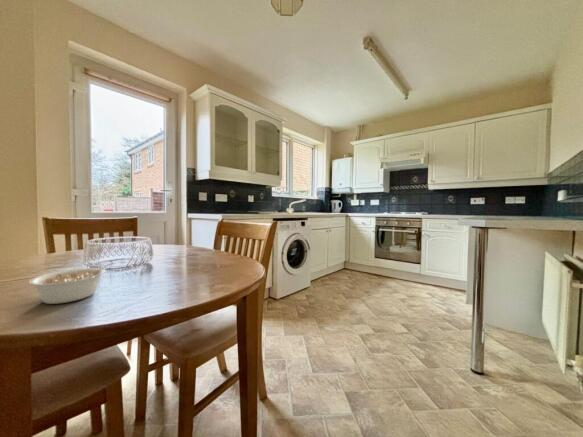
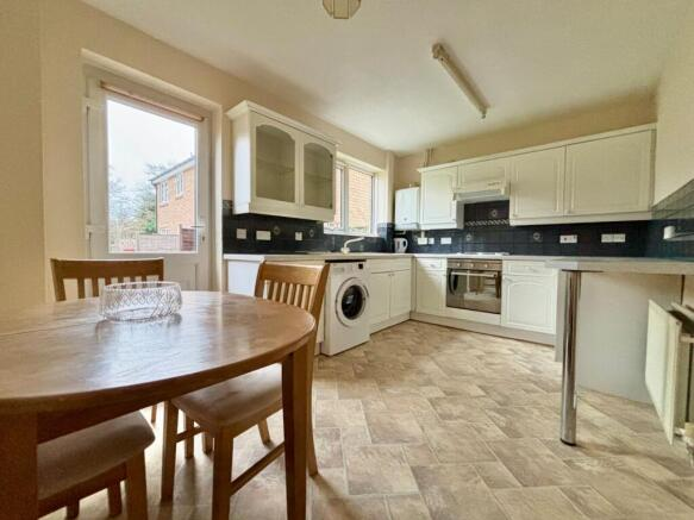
- legume [28,261,116,305]
